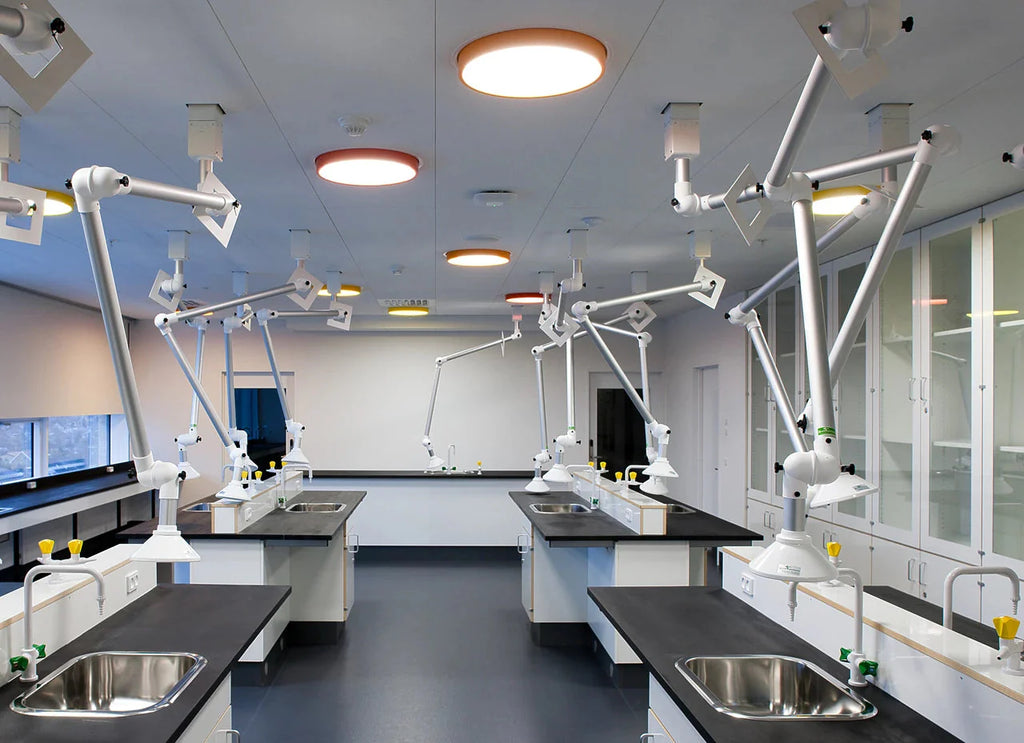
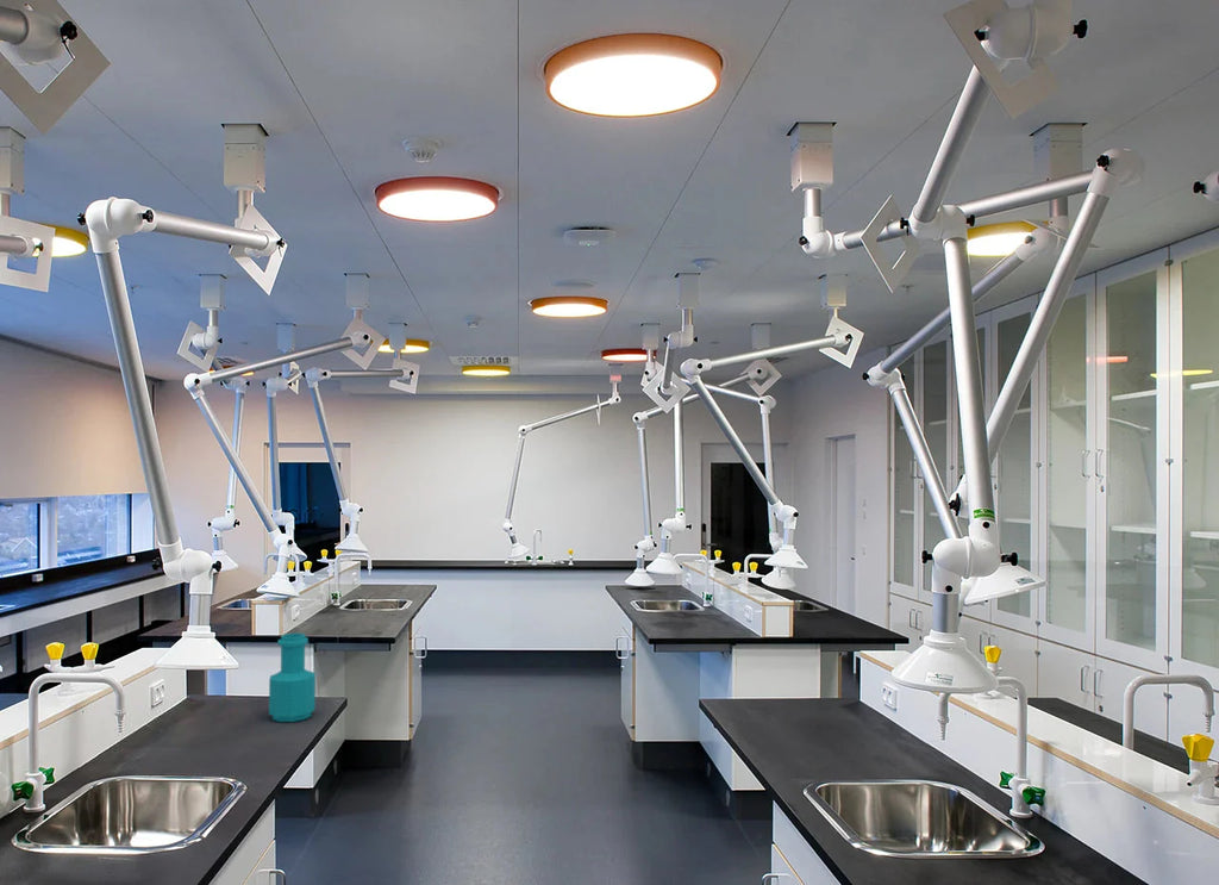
+ bottle [268,632,317,723]
